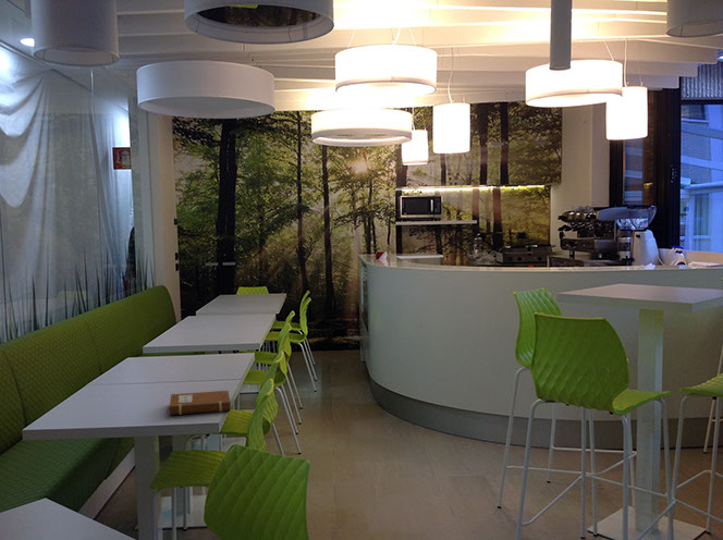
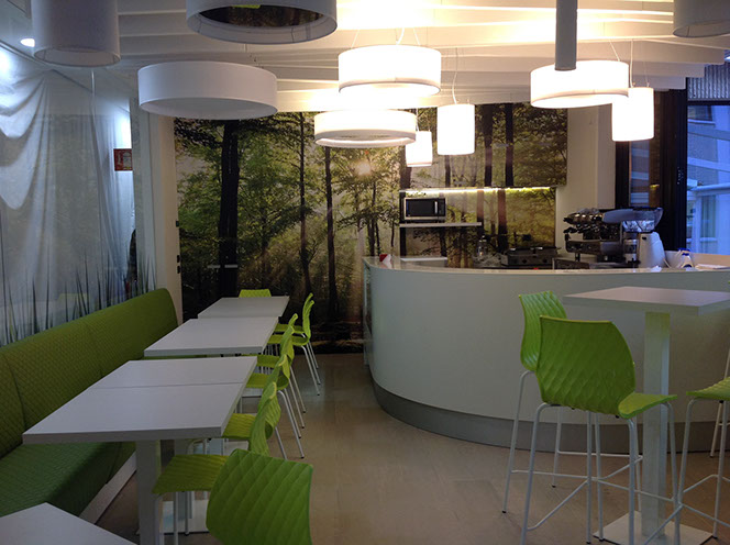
- notebook [166,390,232,416]
